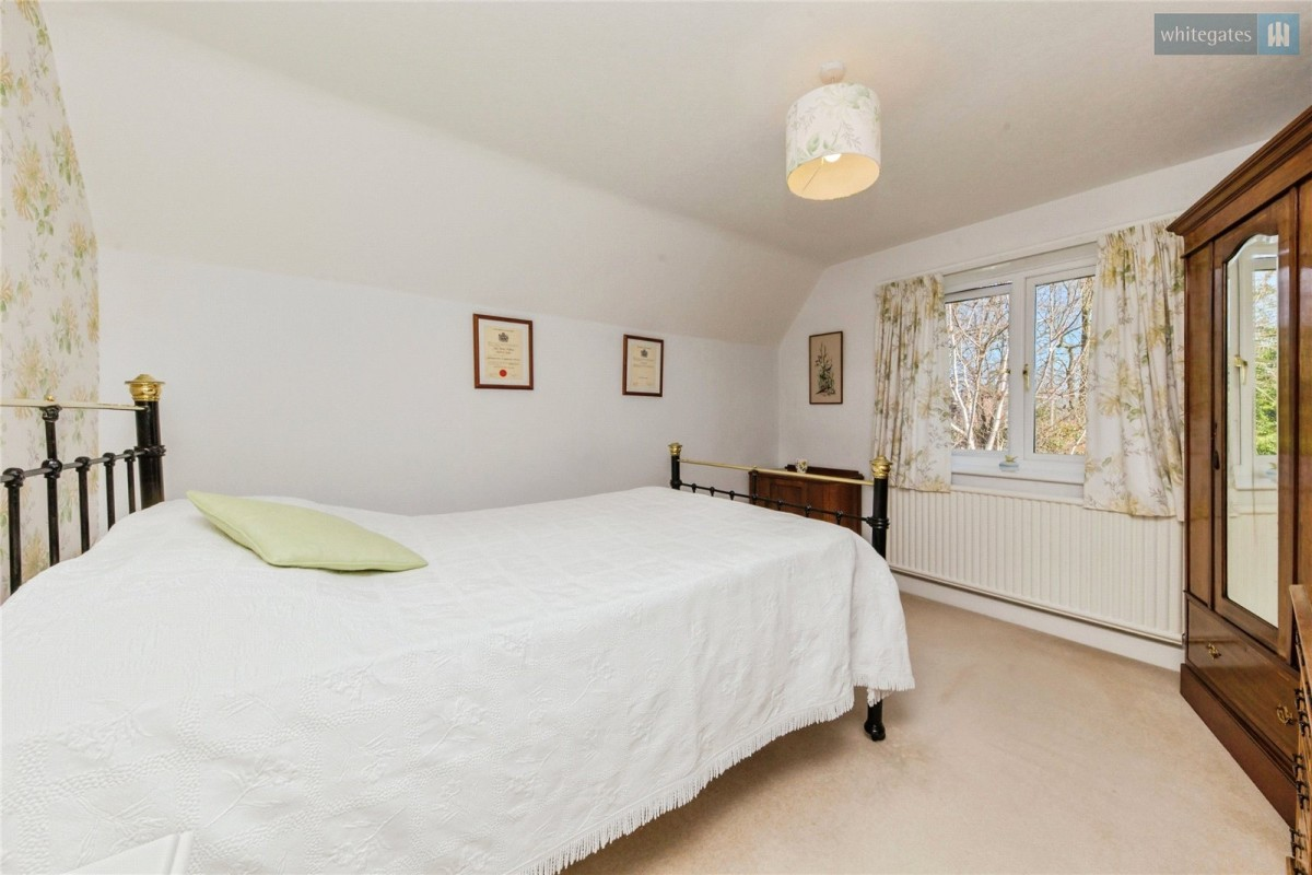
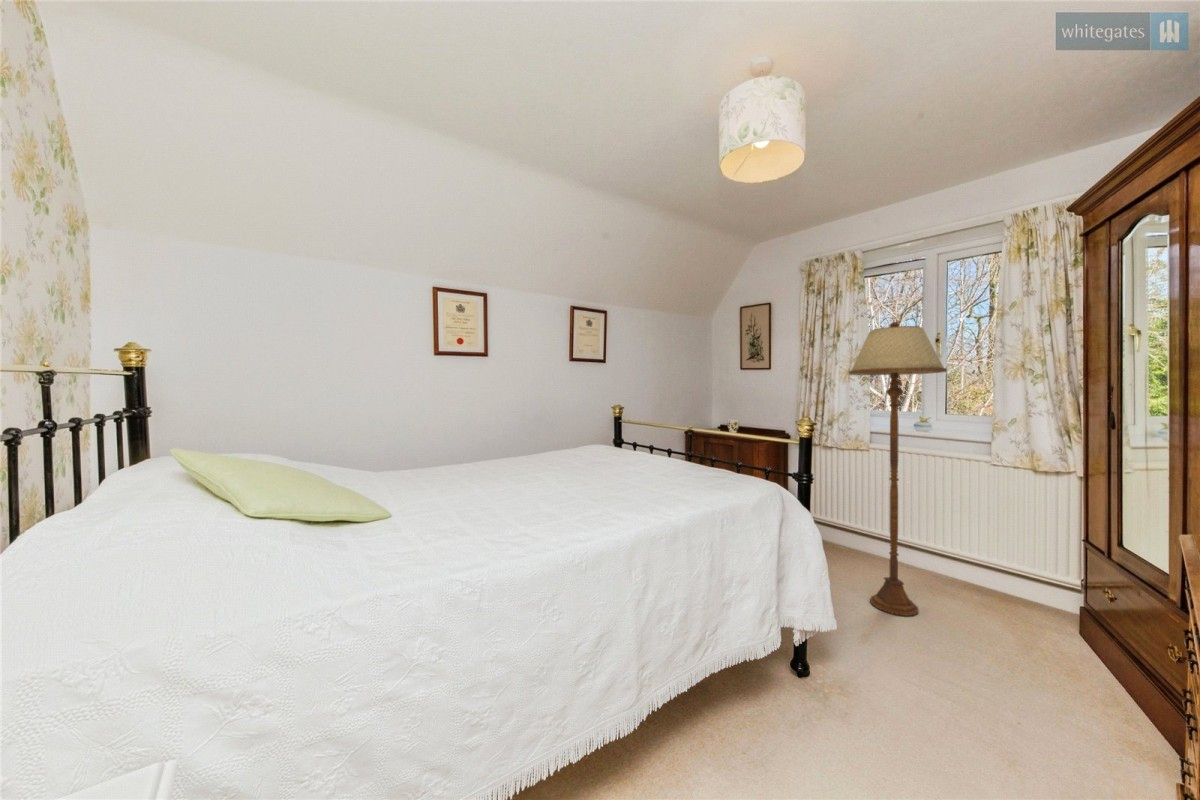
+ floor lamp [848,321,948,617]
